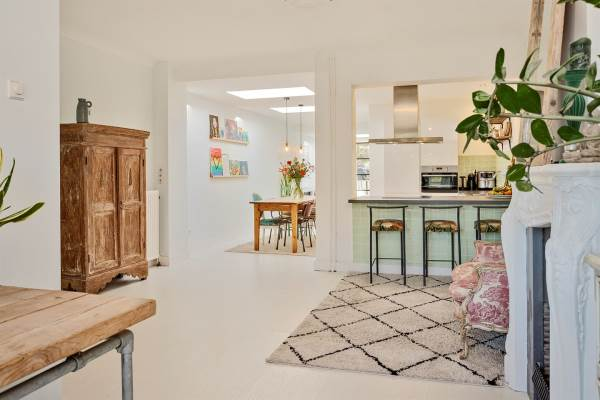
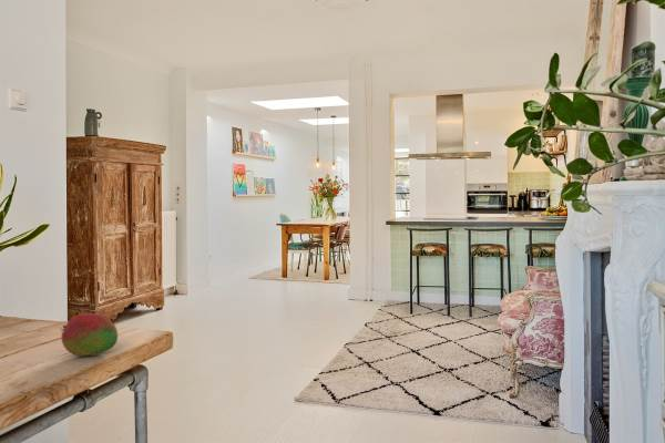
+ fruit [61,312,119,357]
